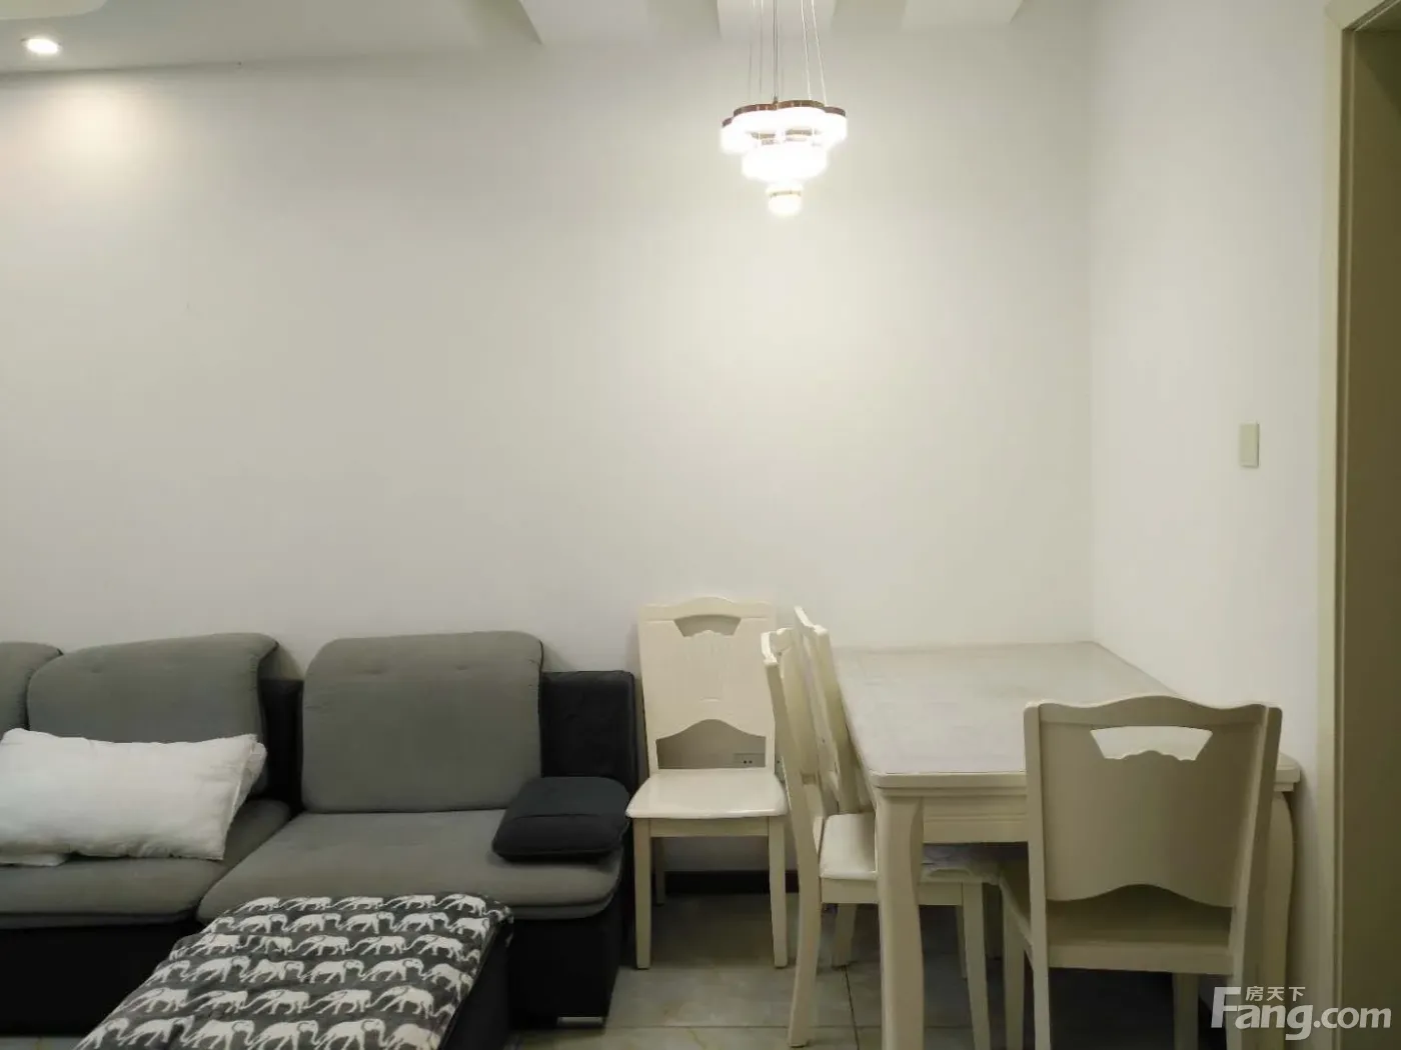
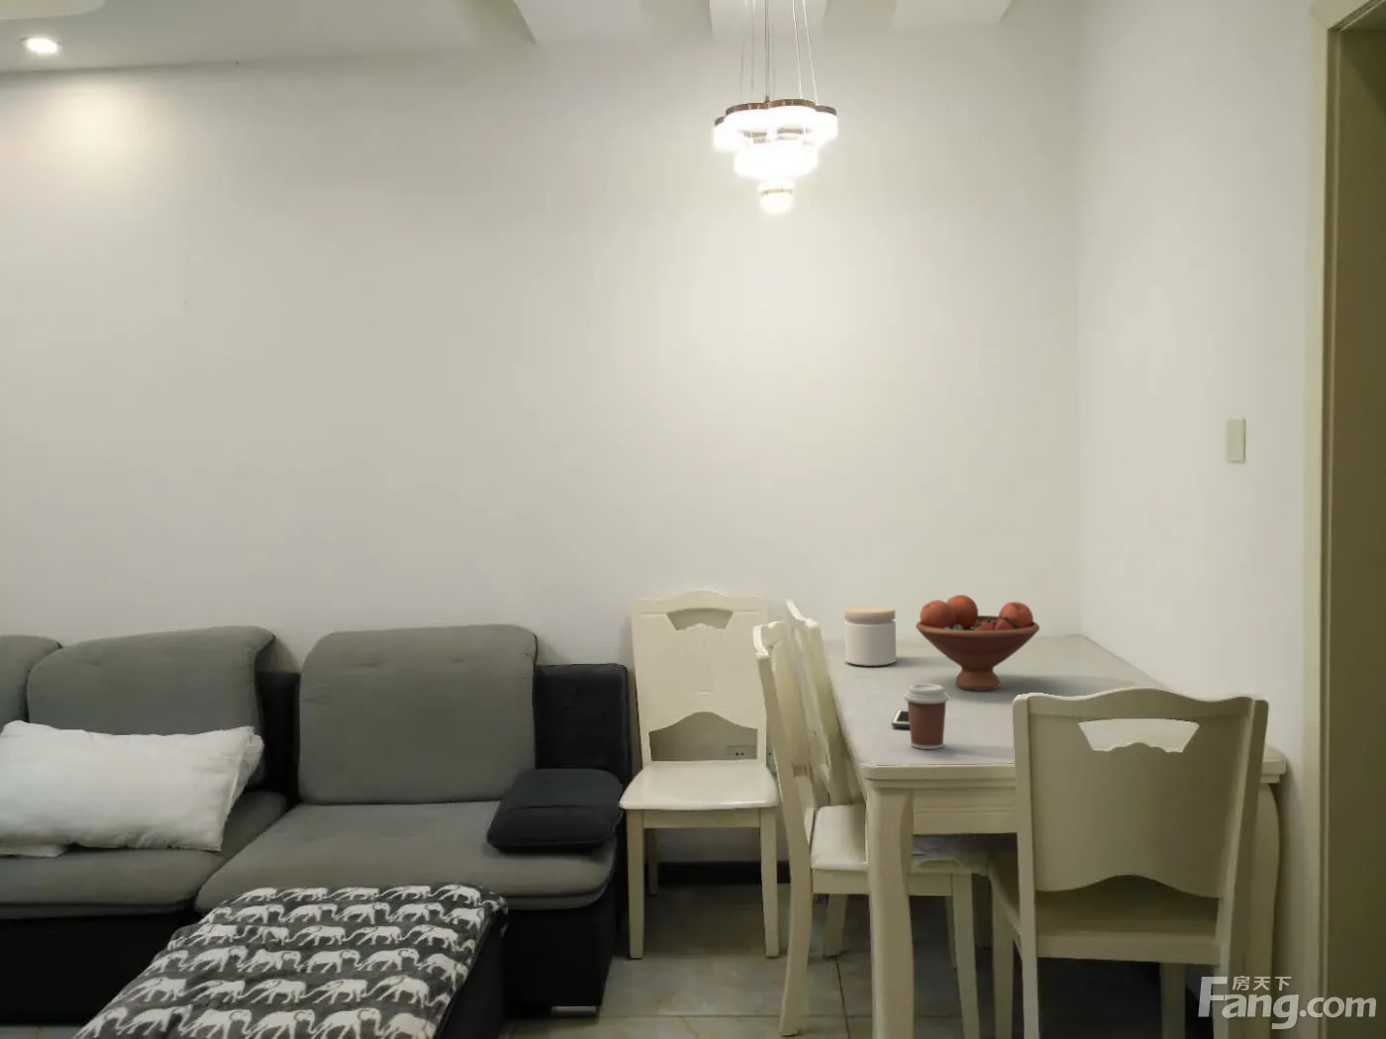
+ cell phone [891,707,910,728]
+ coffee cup [903,683,951,750]
+ fruit bowl [915,594,1040,692]
+ jar [844,606,897,667]
